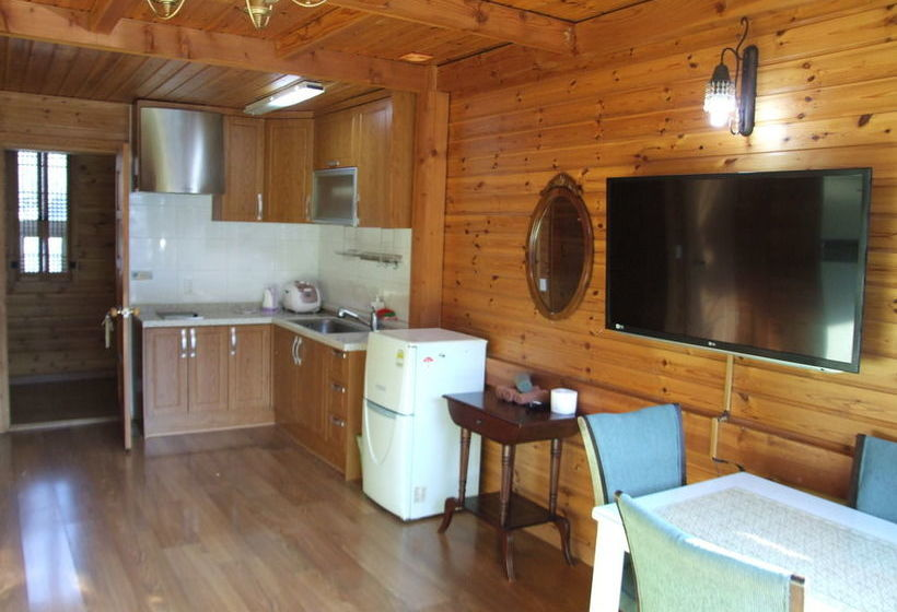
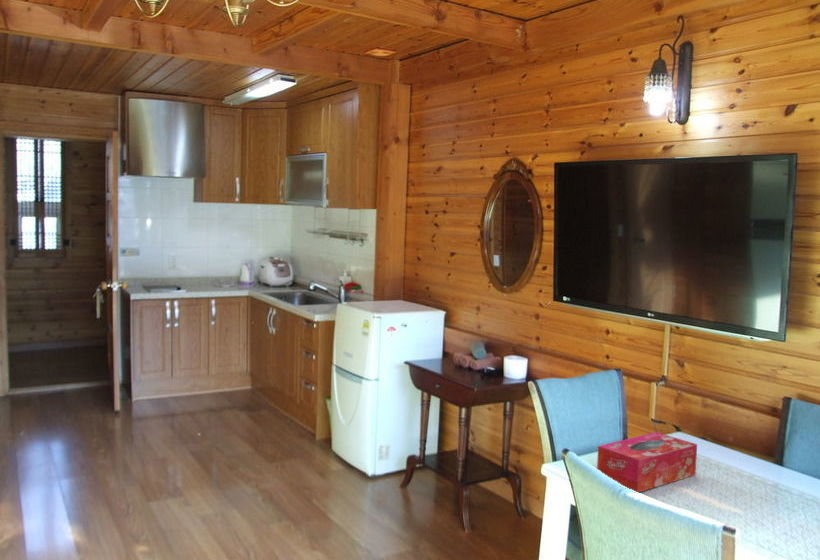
+ tissue box [596,431,698,493]
